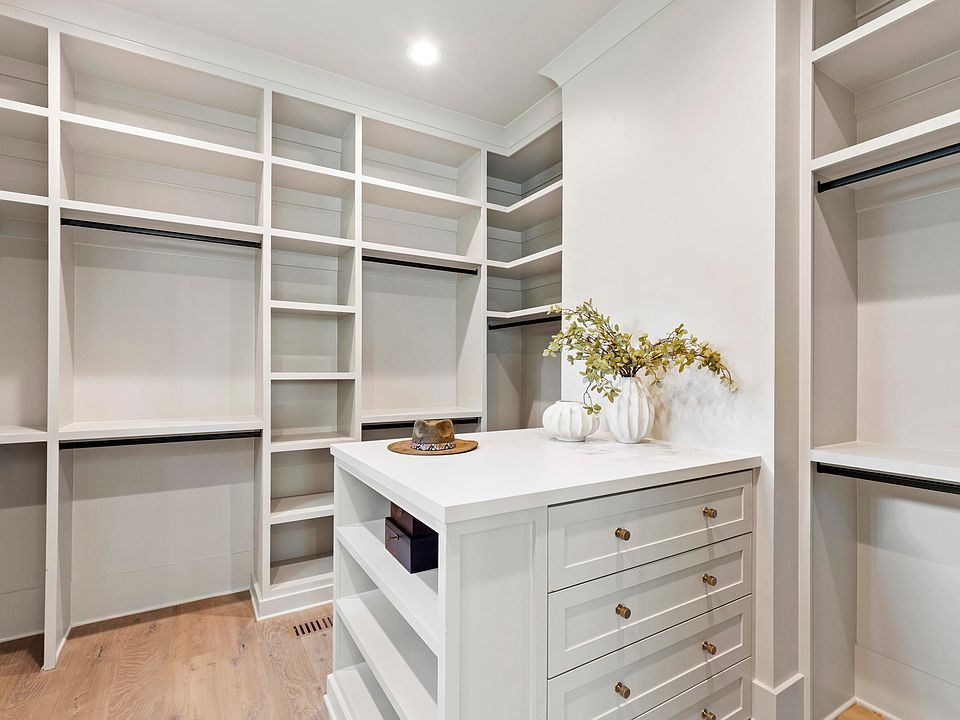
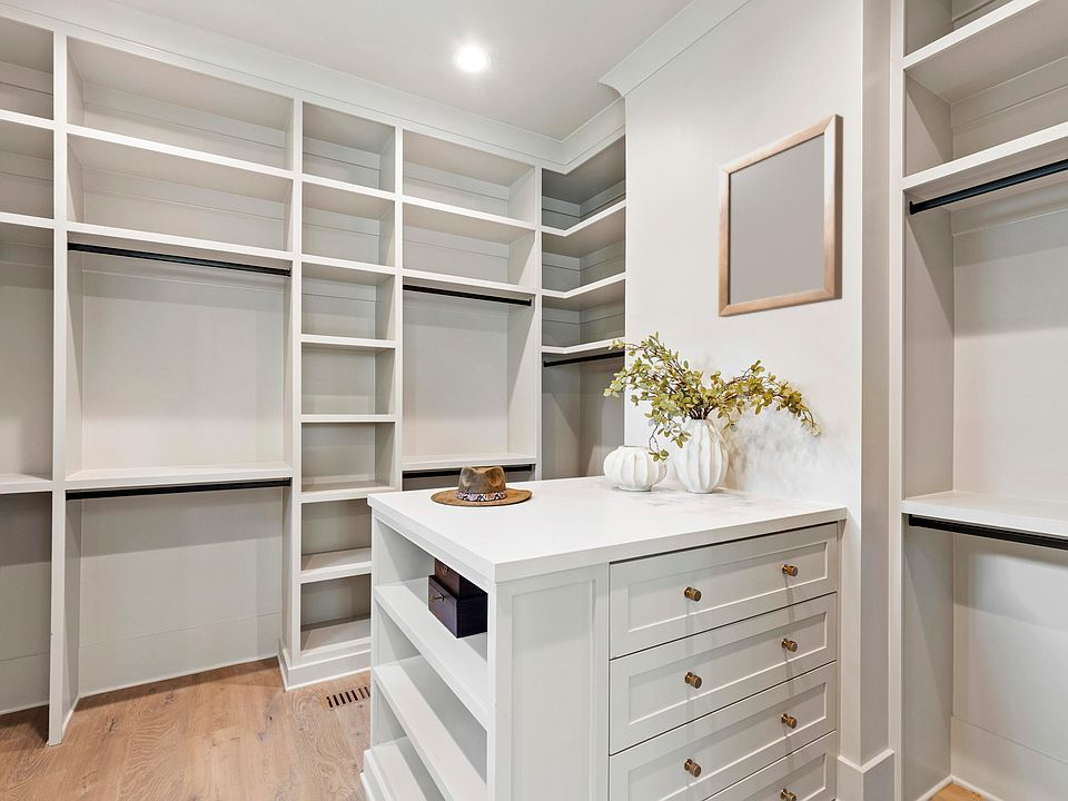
+ home mirror [718,112,844,318]
